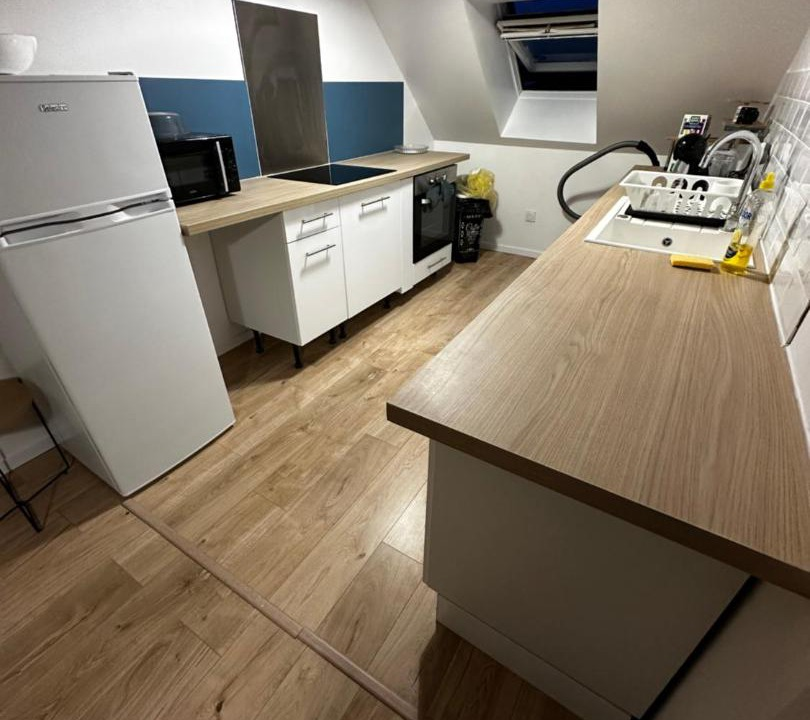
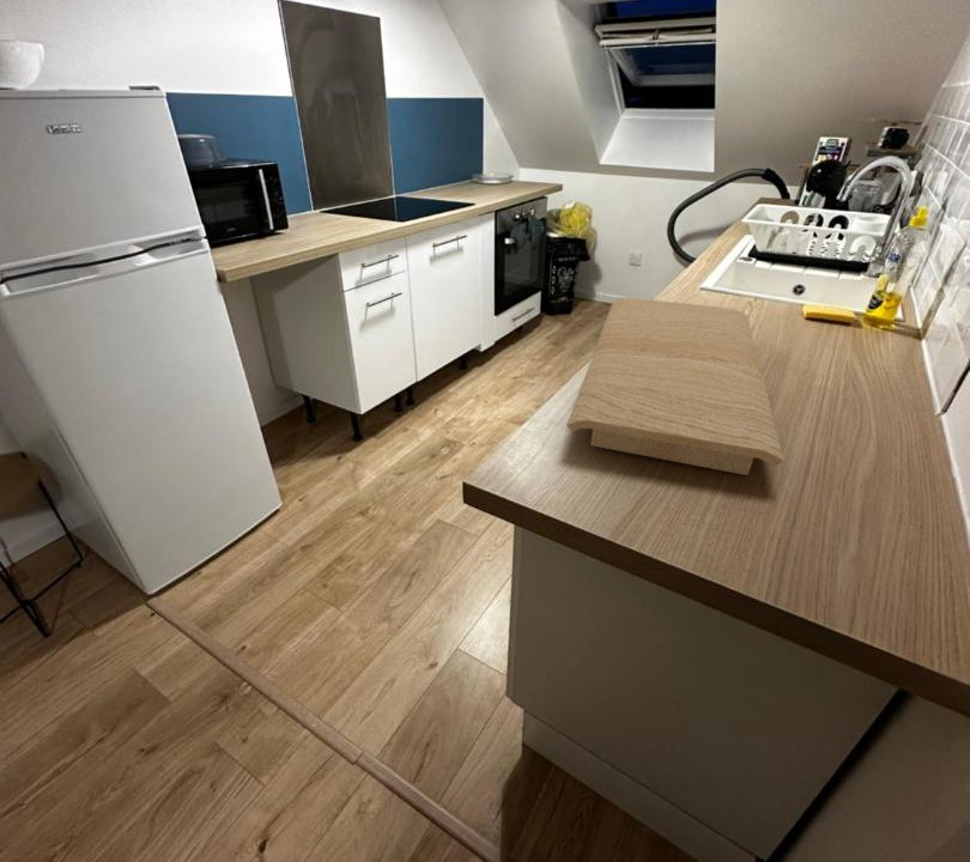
+ cutting board [565,296,786,476]
